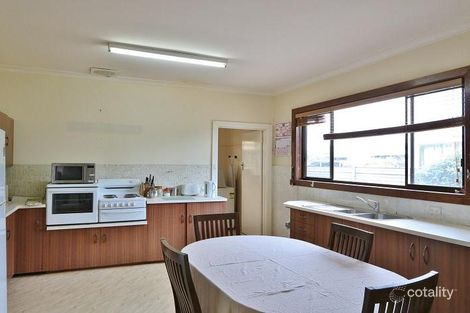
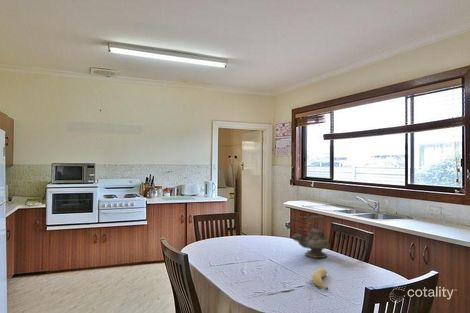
+ banana [311,268,329,291]
+ teapot [290,214,330,259]
